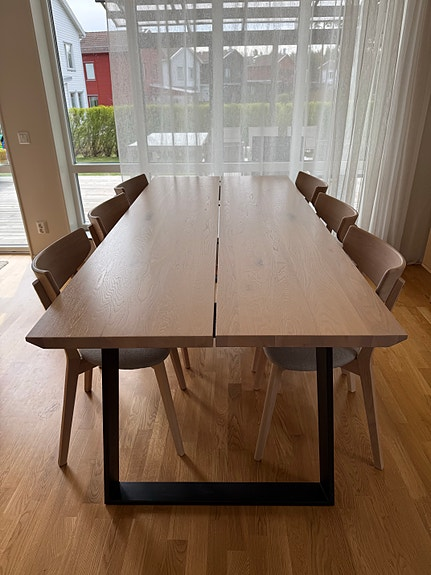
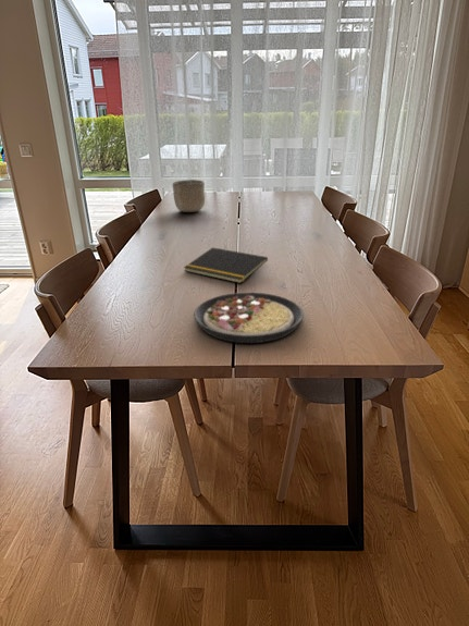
+ plate [194,292,305,344]
+ notepad [183,246,269,284]
+ bowl [172,179,206,213]
